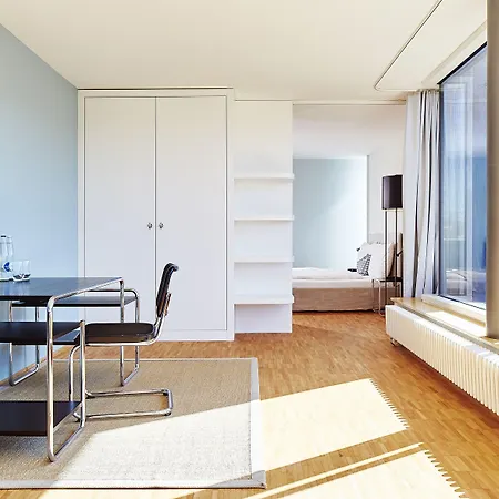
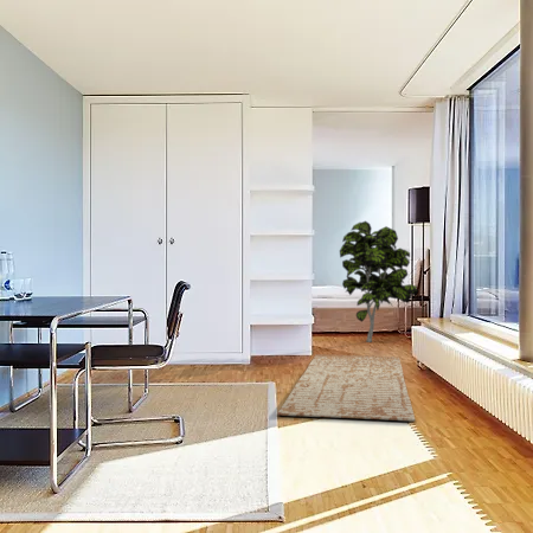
+ rug [276,353,416,422]
+ indoor plant [339,220,419,343]
